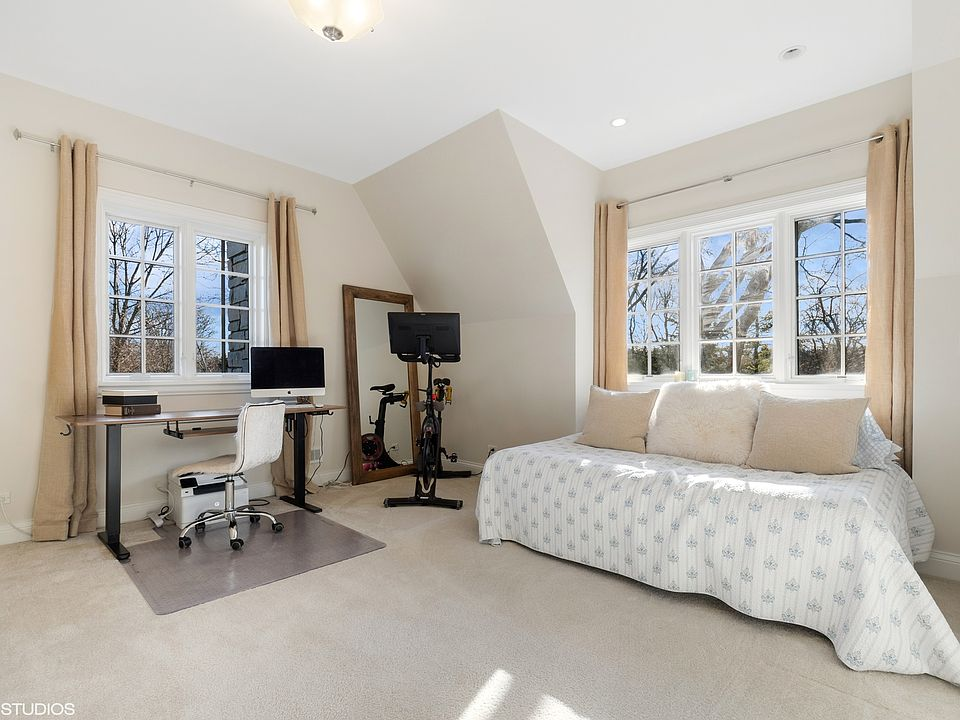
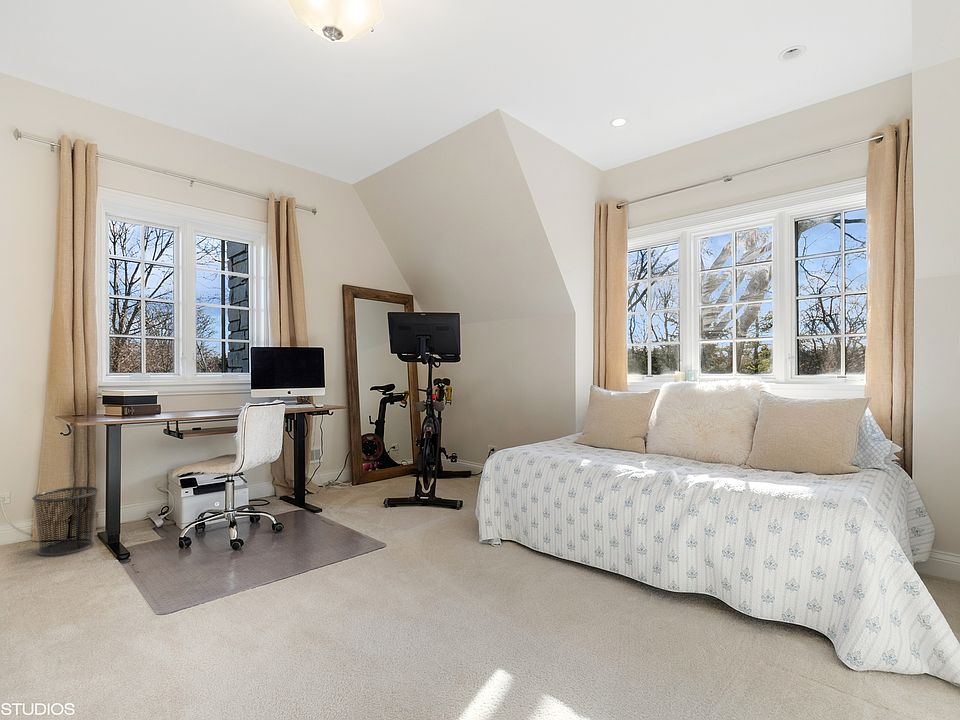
+ waste bin [31,486,100,557]
